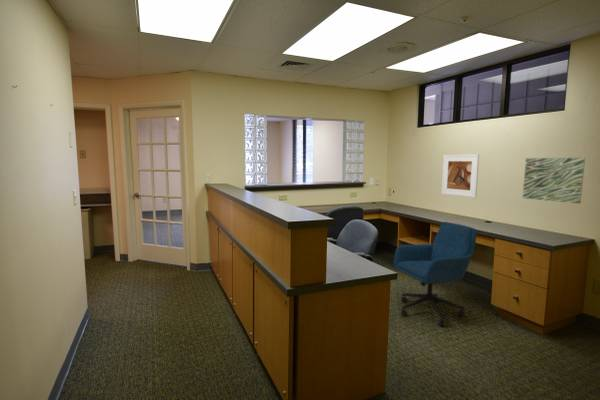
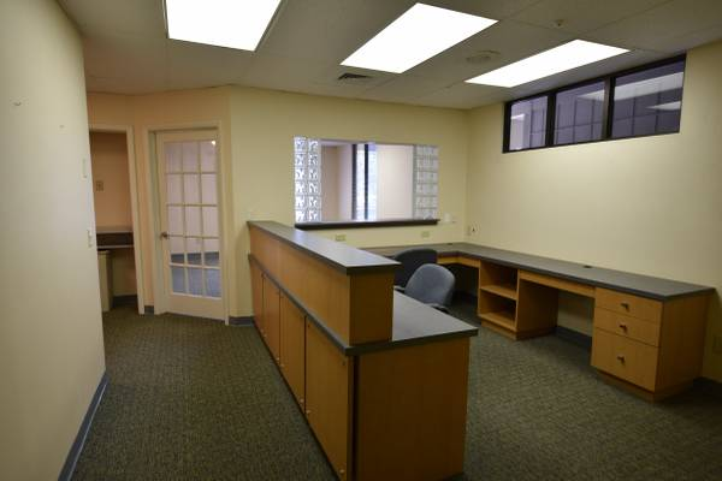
- wall art [522,157,586,205]
- office chair [393,221,478,327]
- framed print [440,153,480,198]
